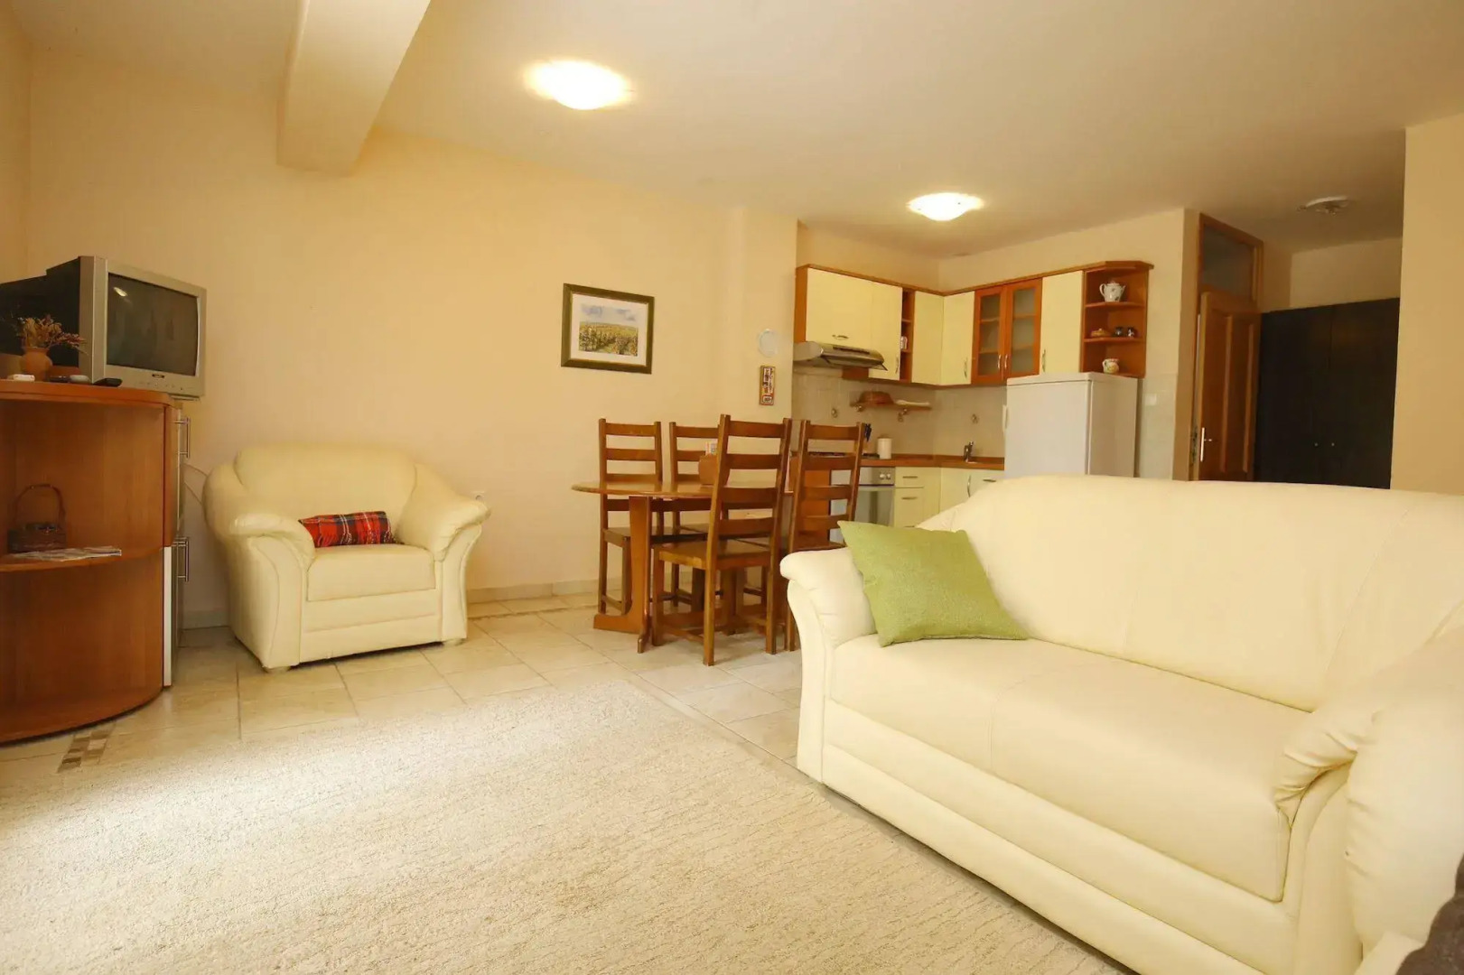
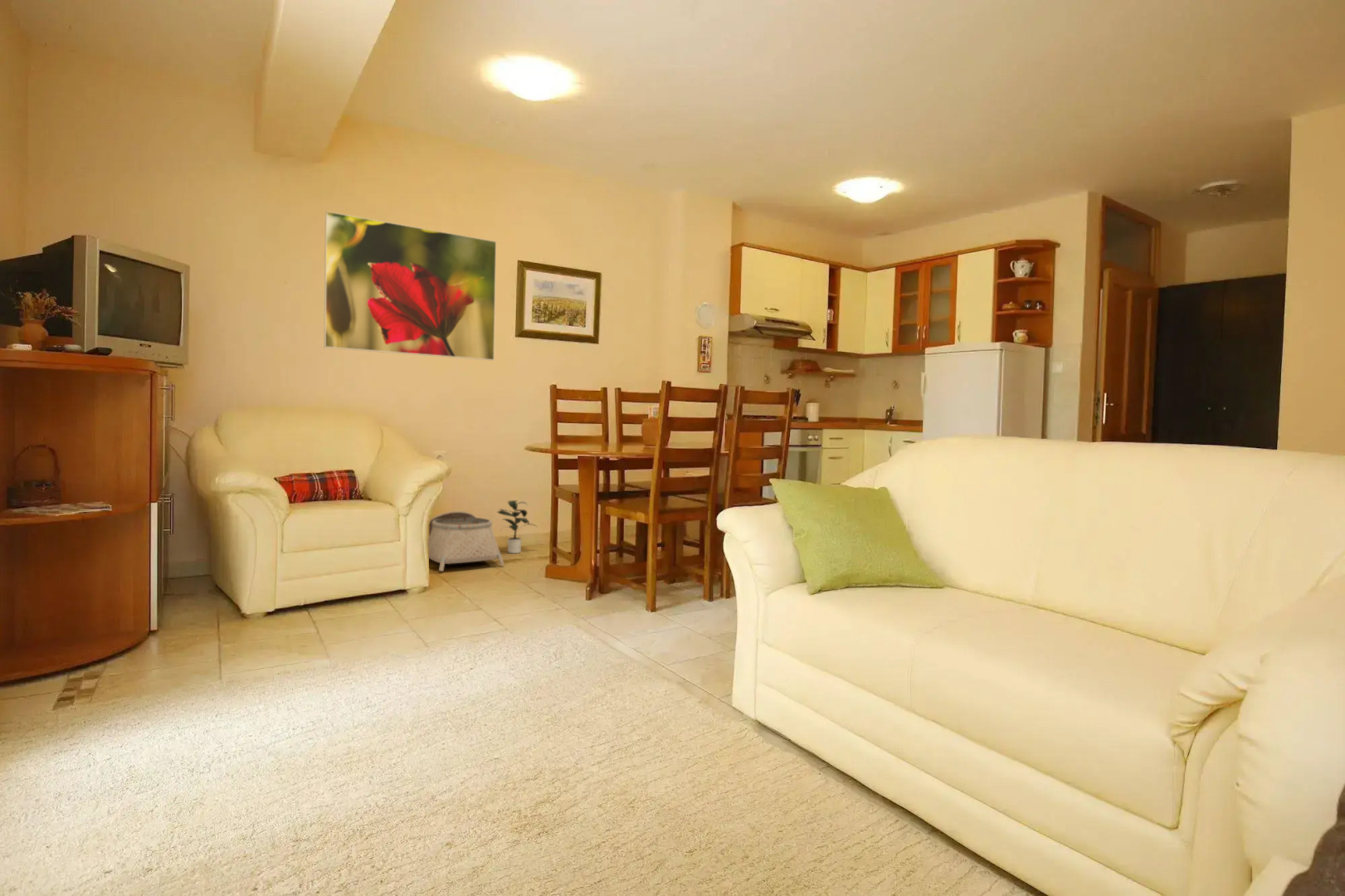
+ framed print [323,211,497,362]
+ basket [427,510,505,572]
+ potted plant [497,499,538,554]
